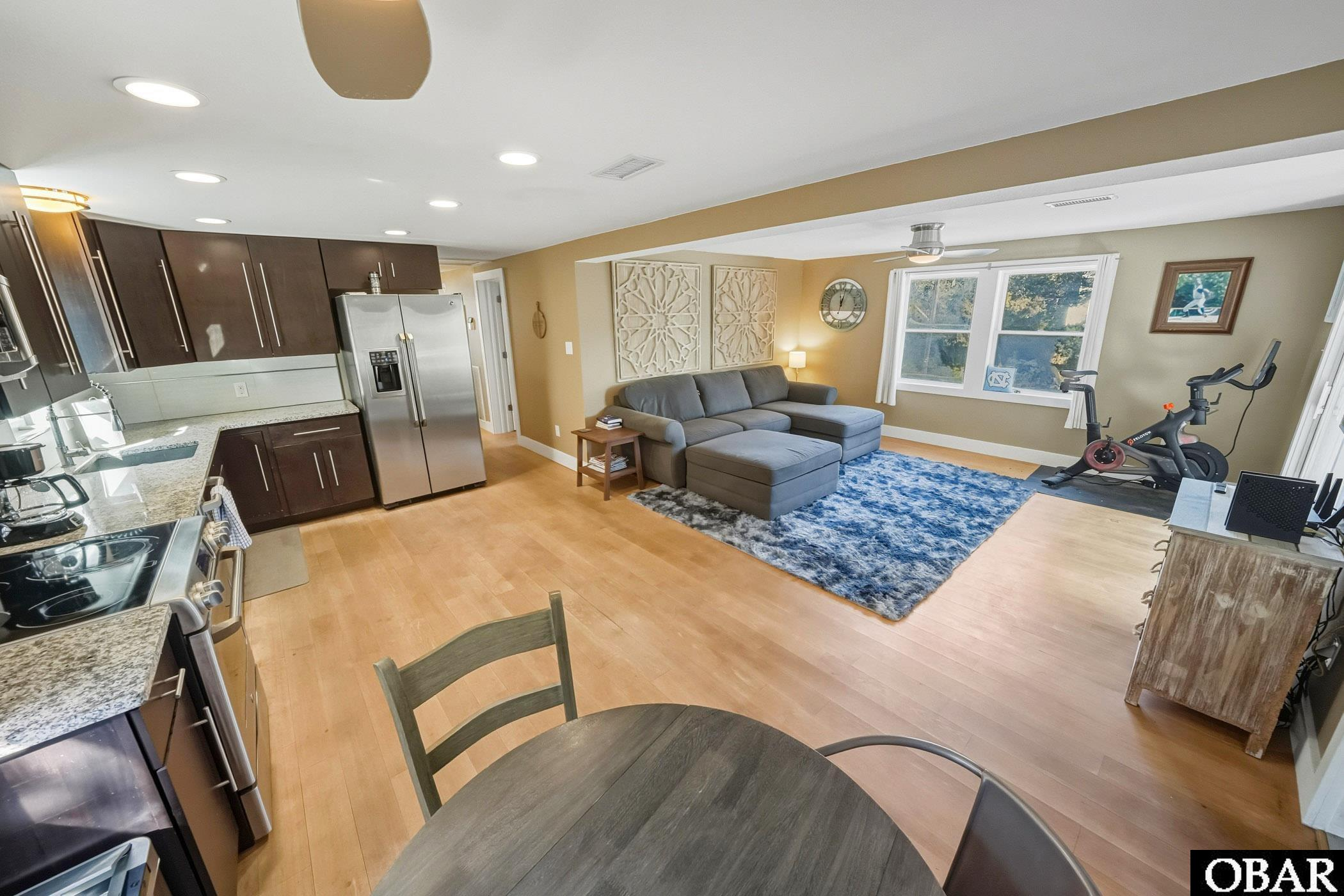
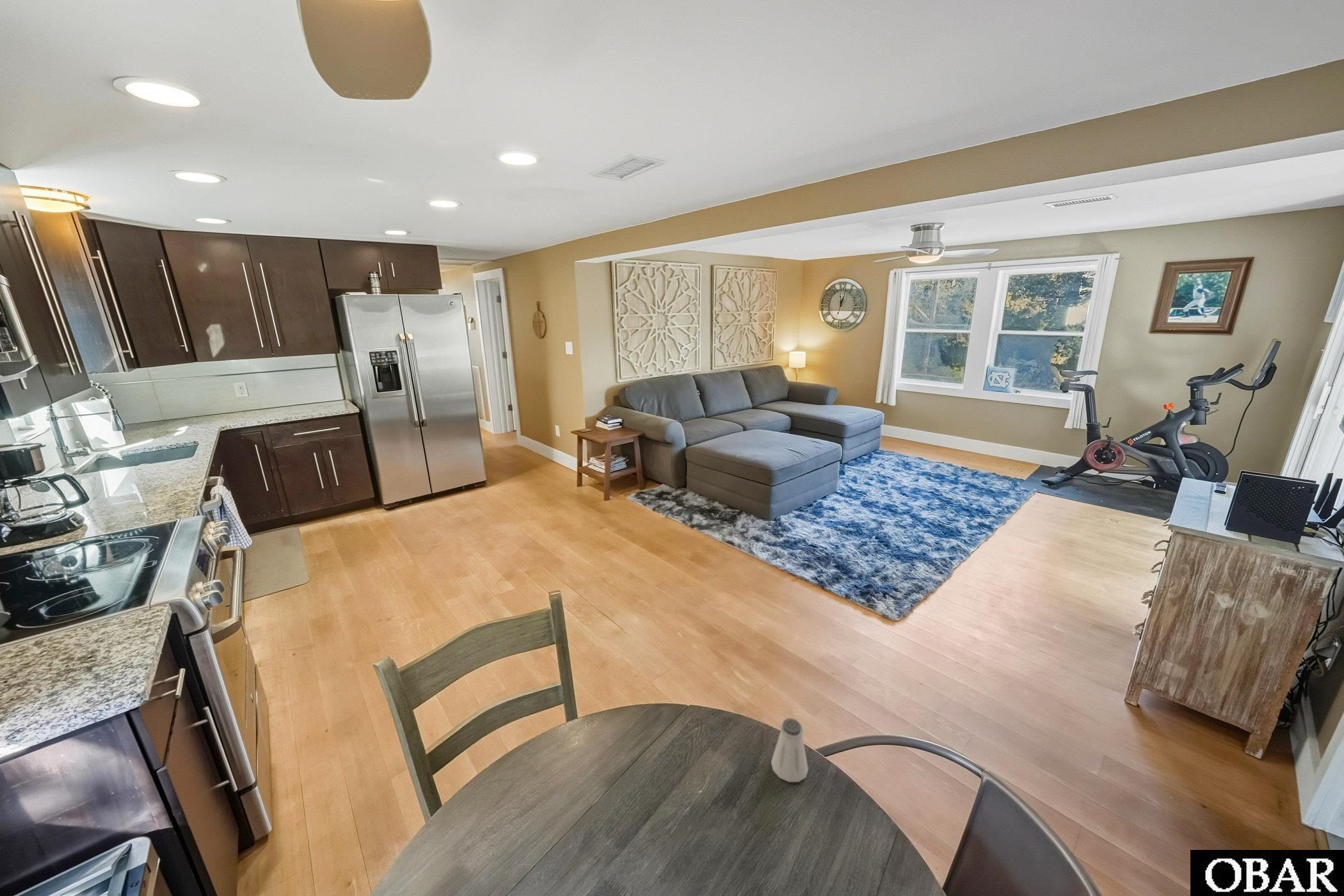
+ saltshaker [771,717,809,783]
